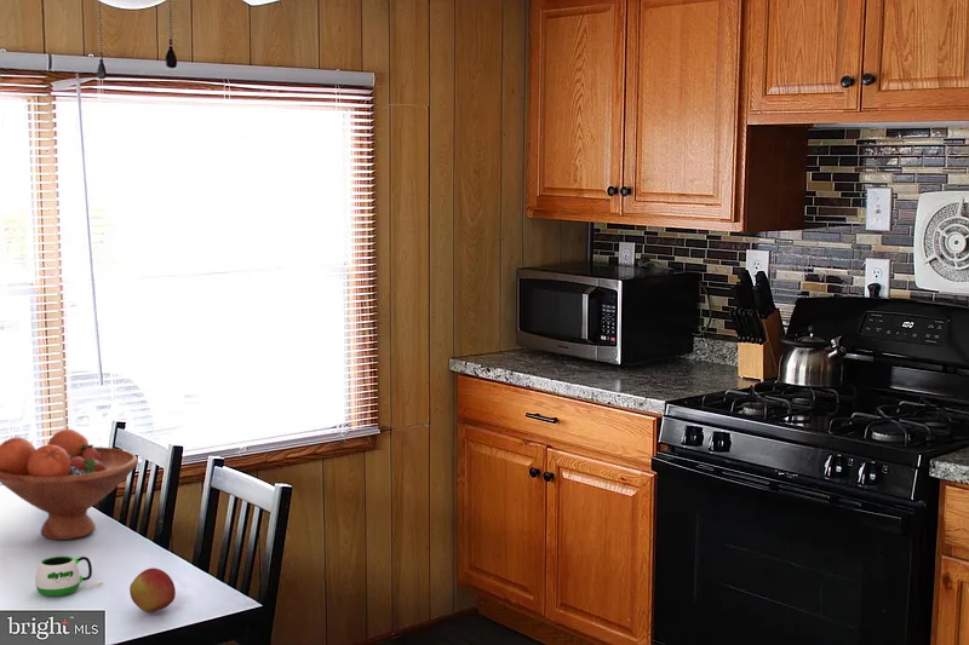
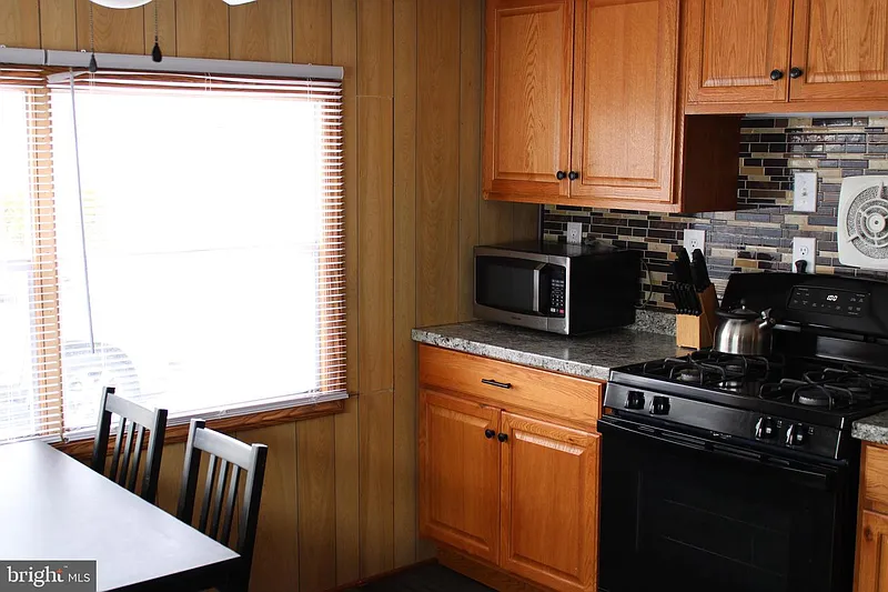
- apple [128,568,177,614]
- mug [34,555,104,598]
- fruit bowl [0,428,139,541]
